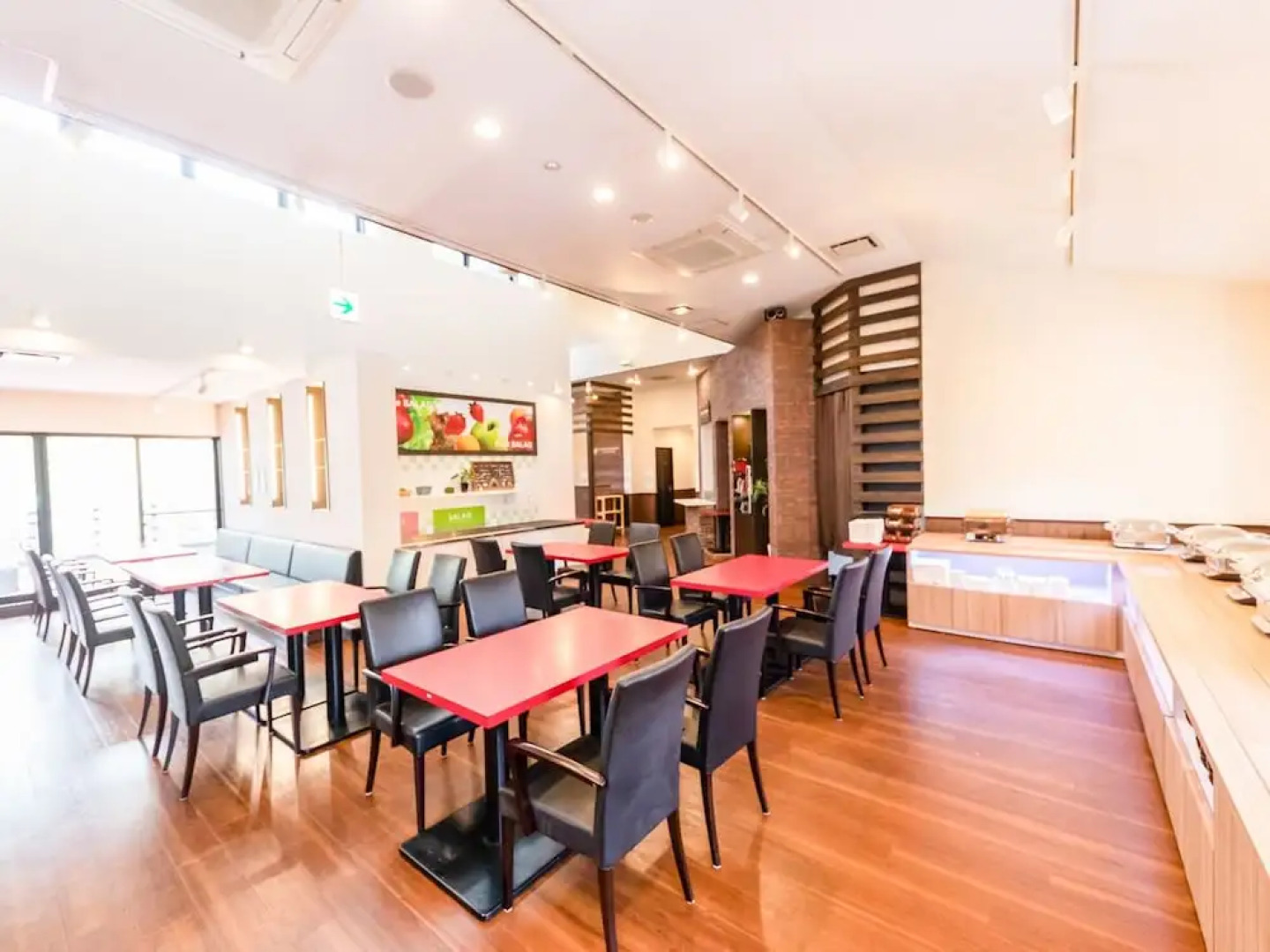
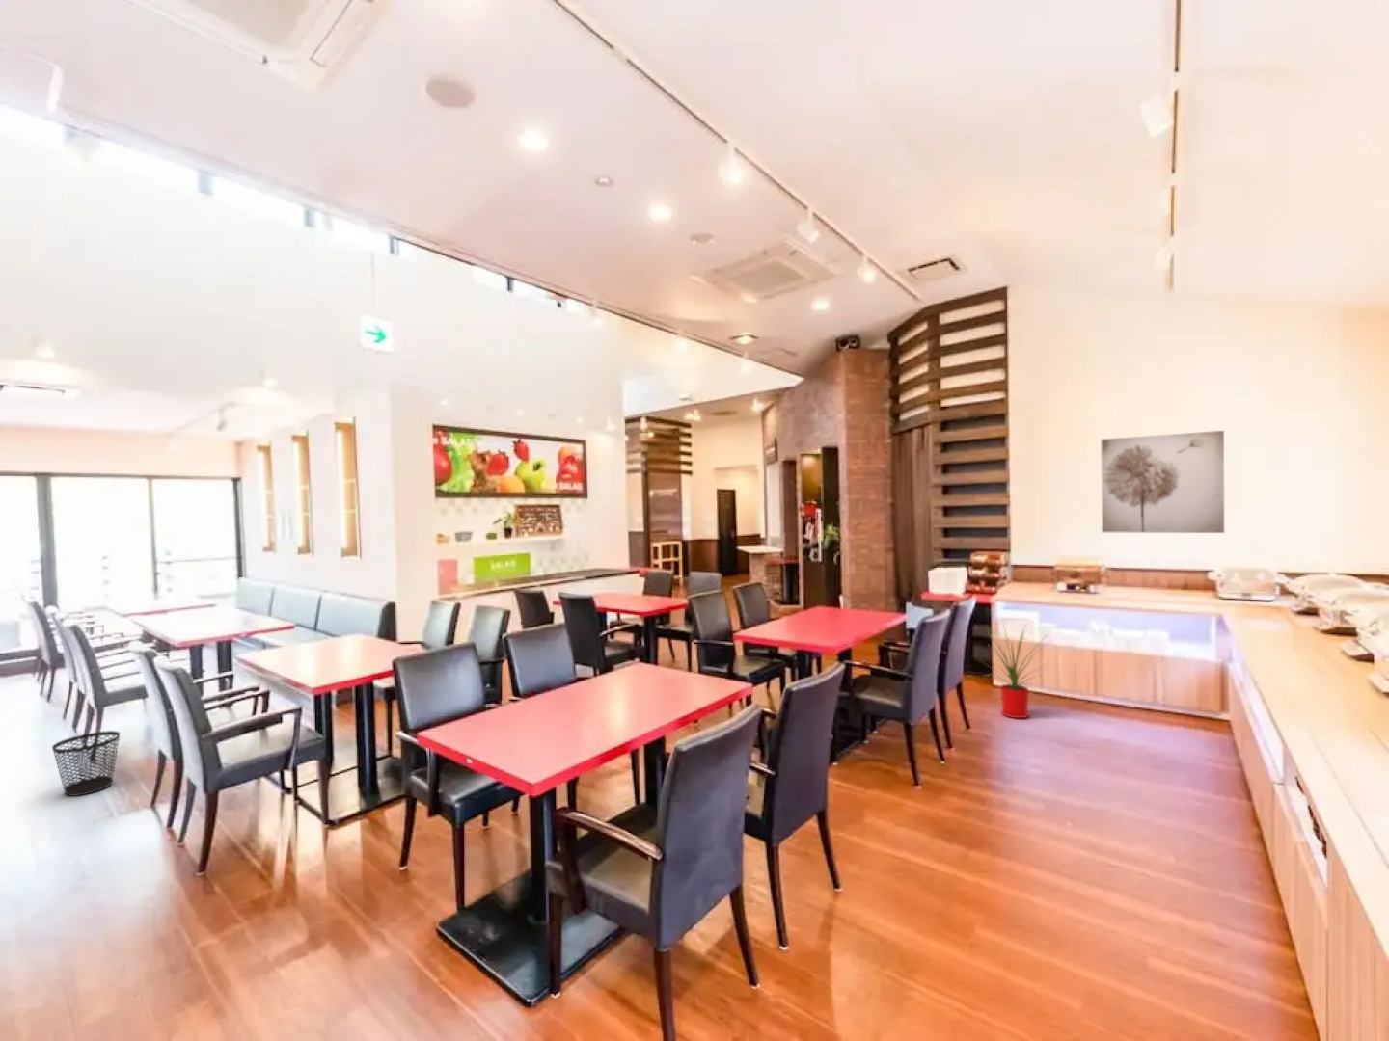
+ house plant [979,622,1051,720]
+ wastebasket [51,729,120,797]
+ wall art [1100,430,1225,534]
